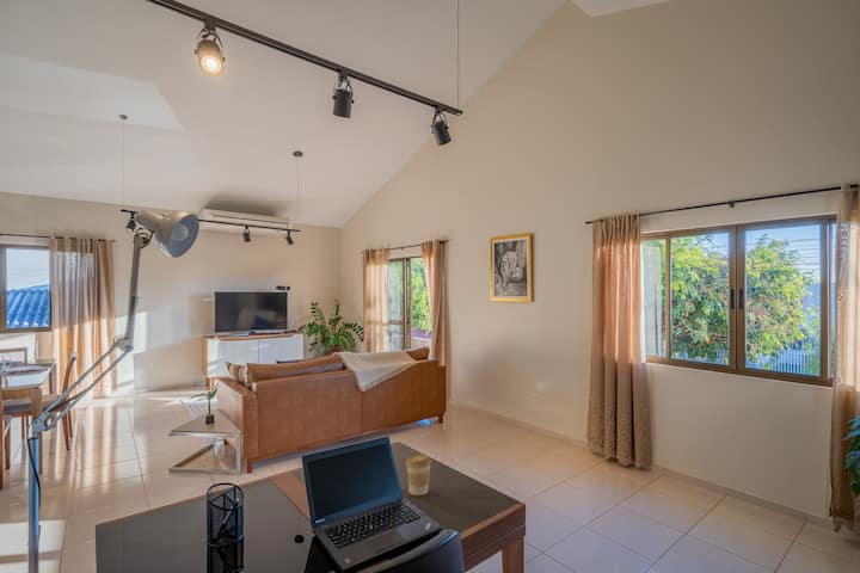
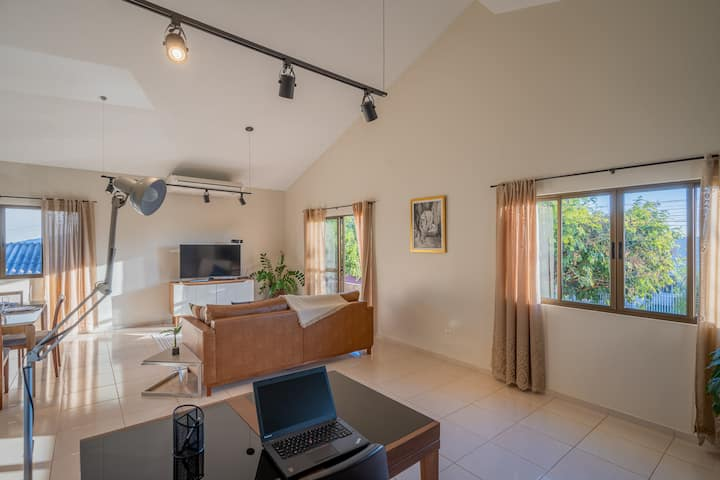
- coffee cup [405,452,432,497]
